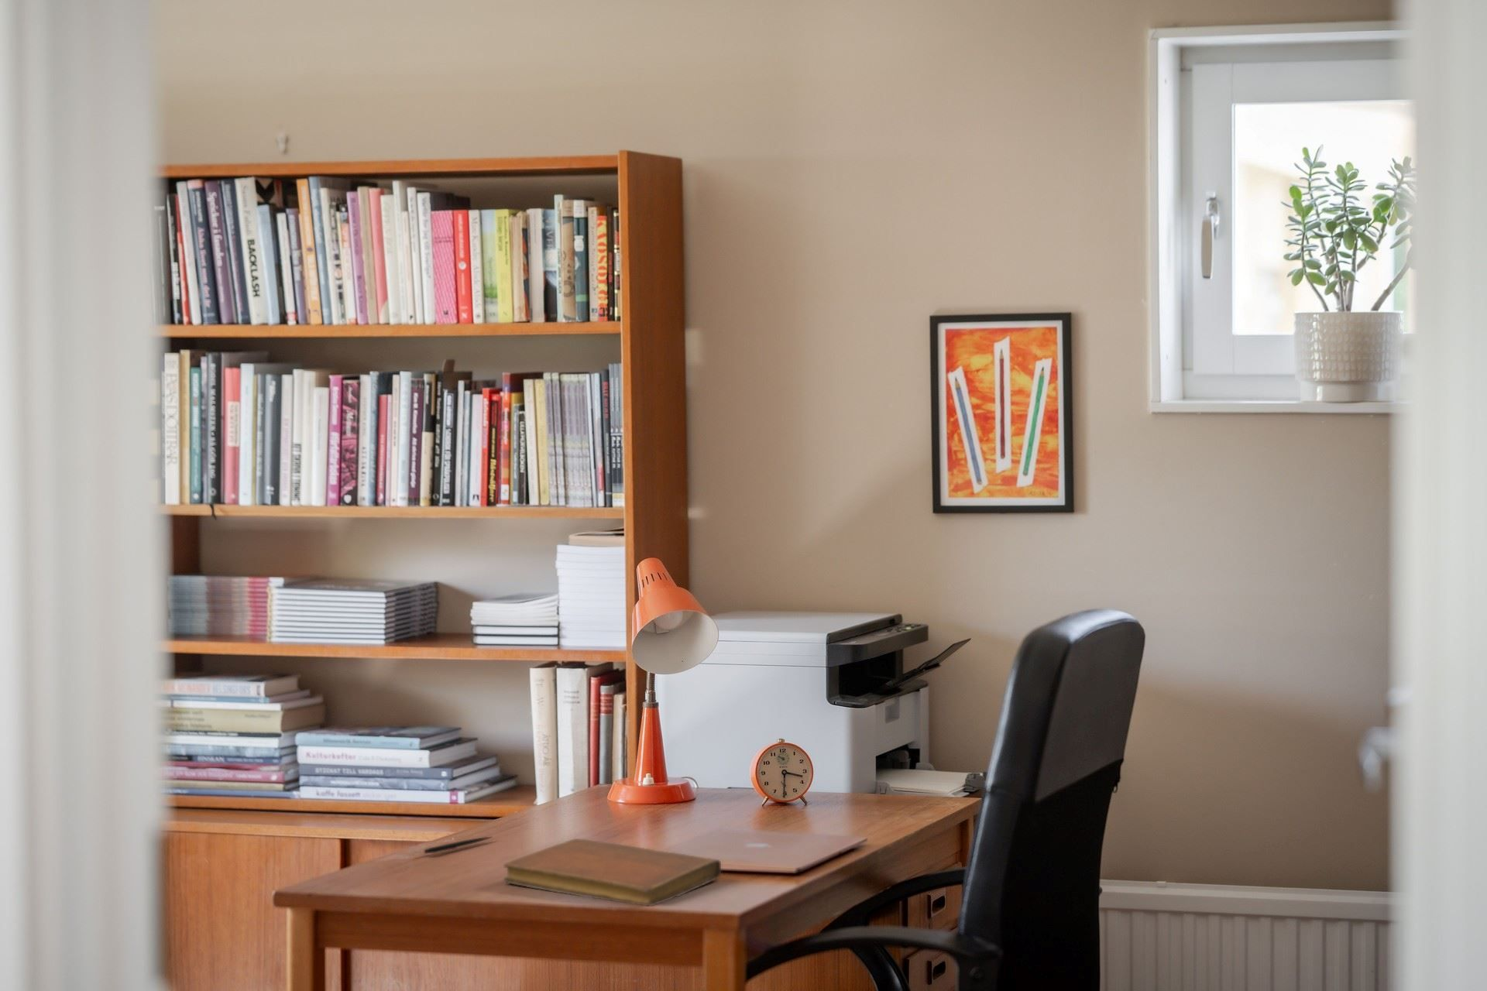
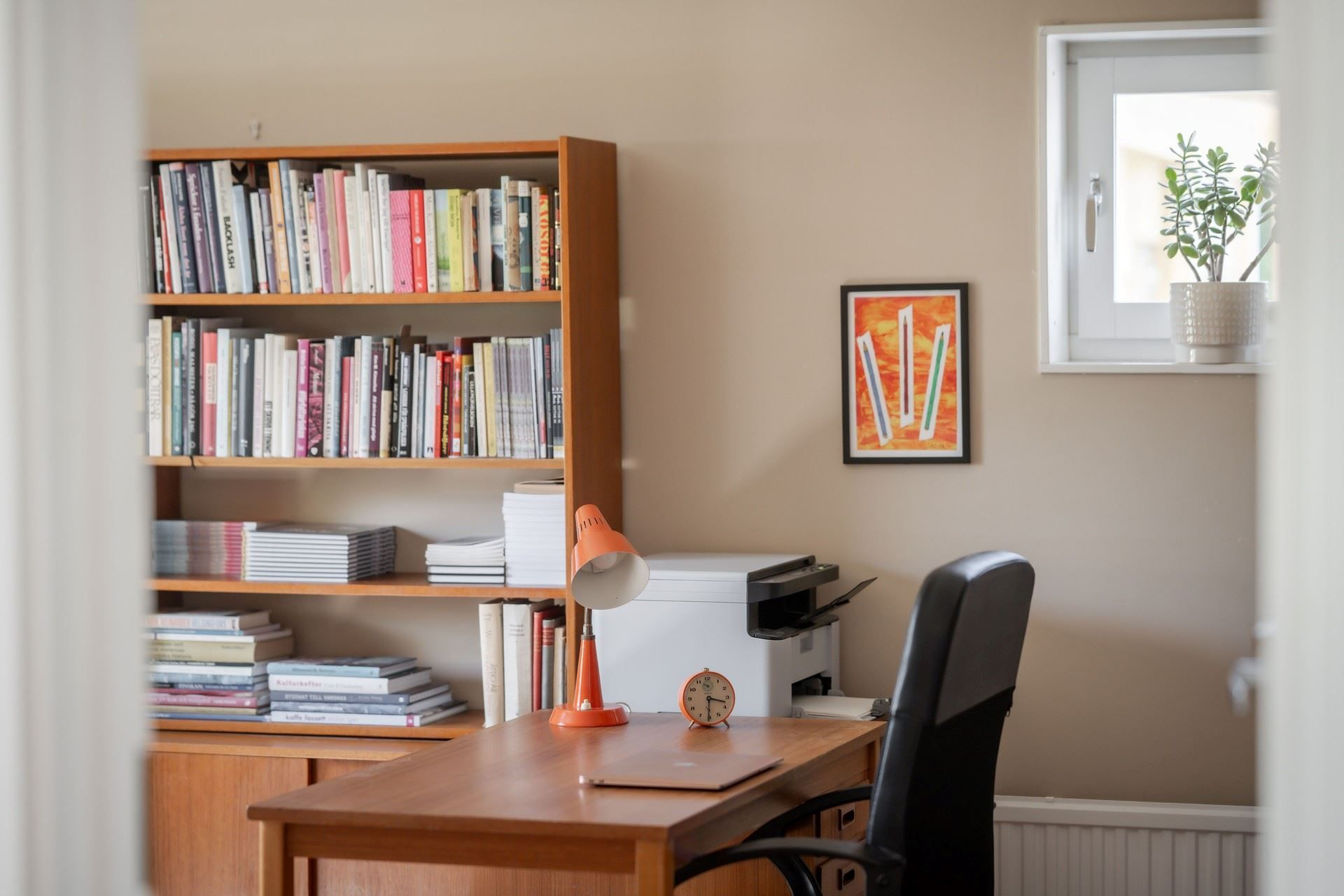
- notebook [503,837,721,907]
- pen [424,836,493,855]
